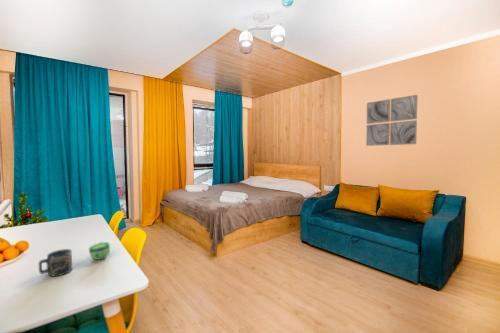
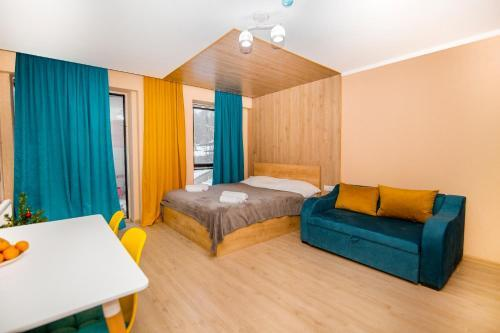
- wall art [365,94,419,147]
- cup [88,241,111,261]
- cup [38,248,73,277]
